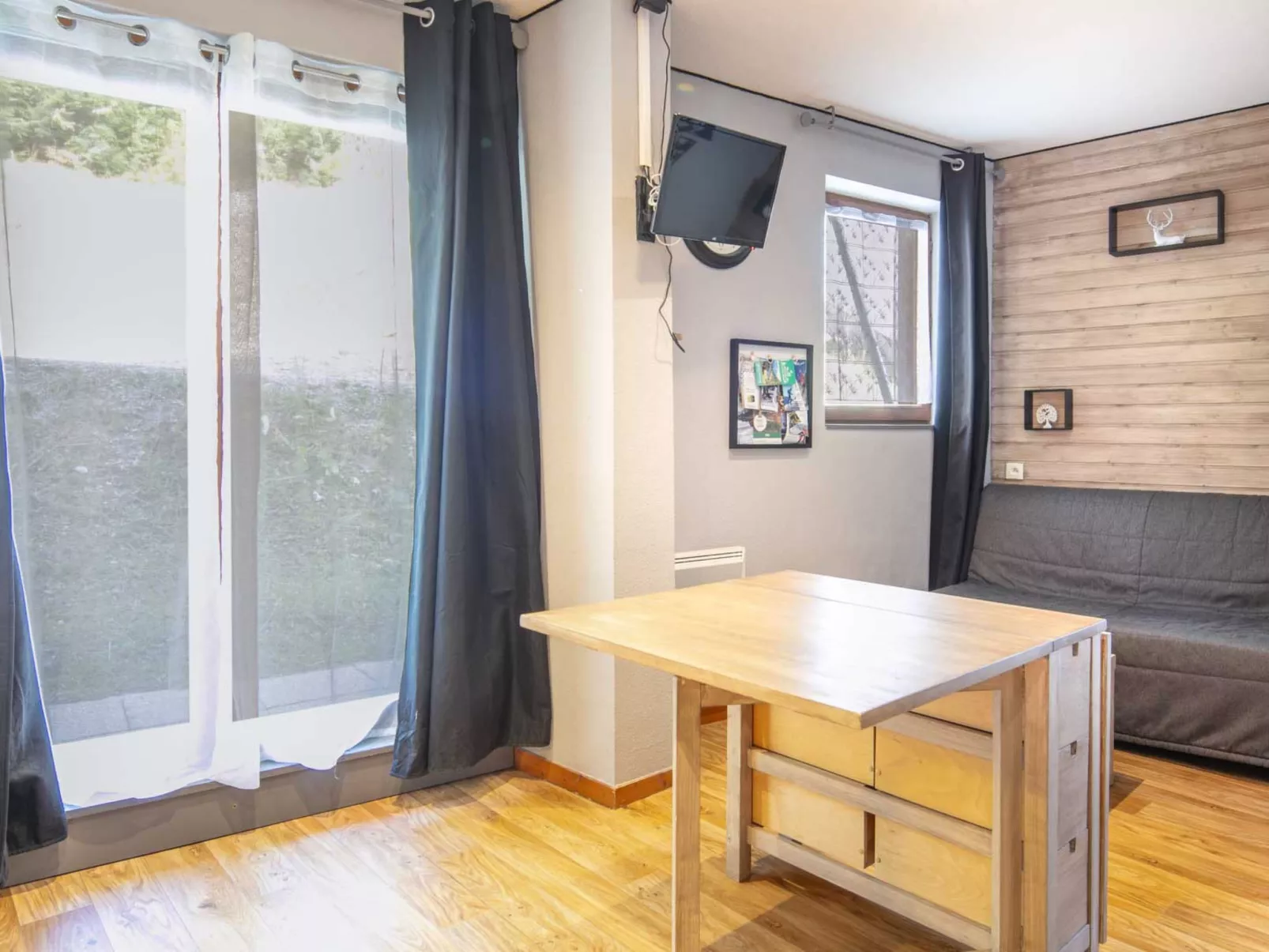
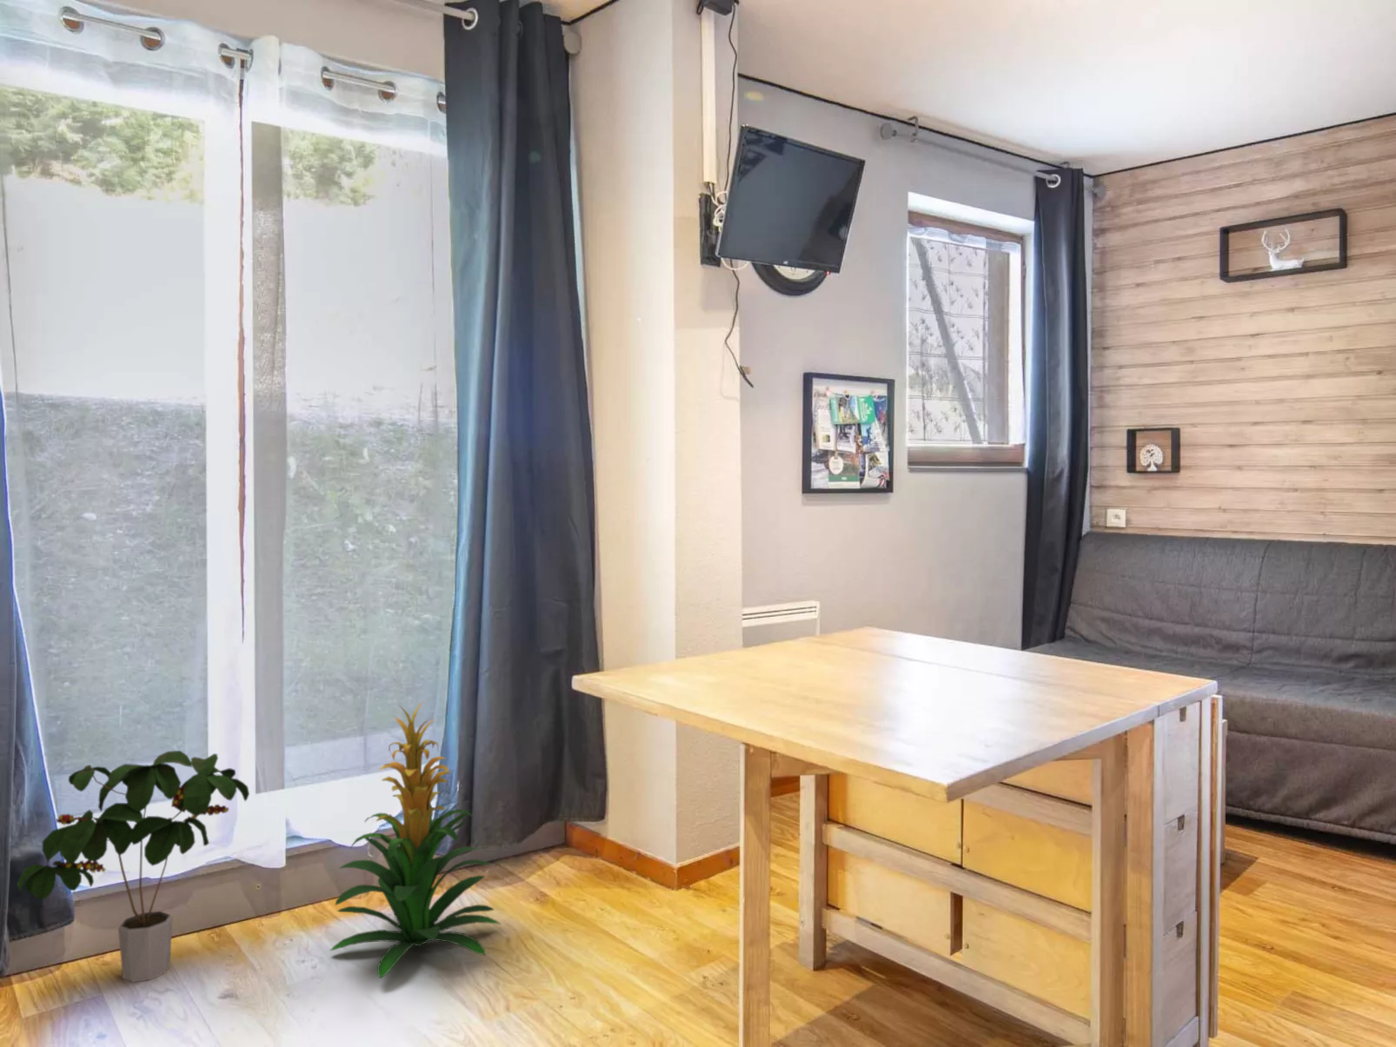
+ potted plant [17,750,251,983]
+ indoor plant [329,701,502,979]
